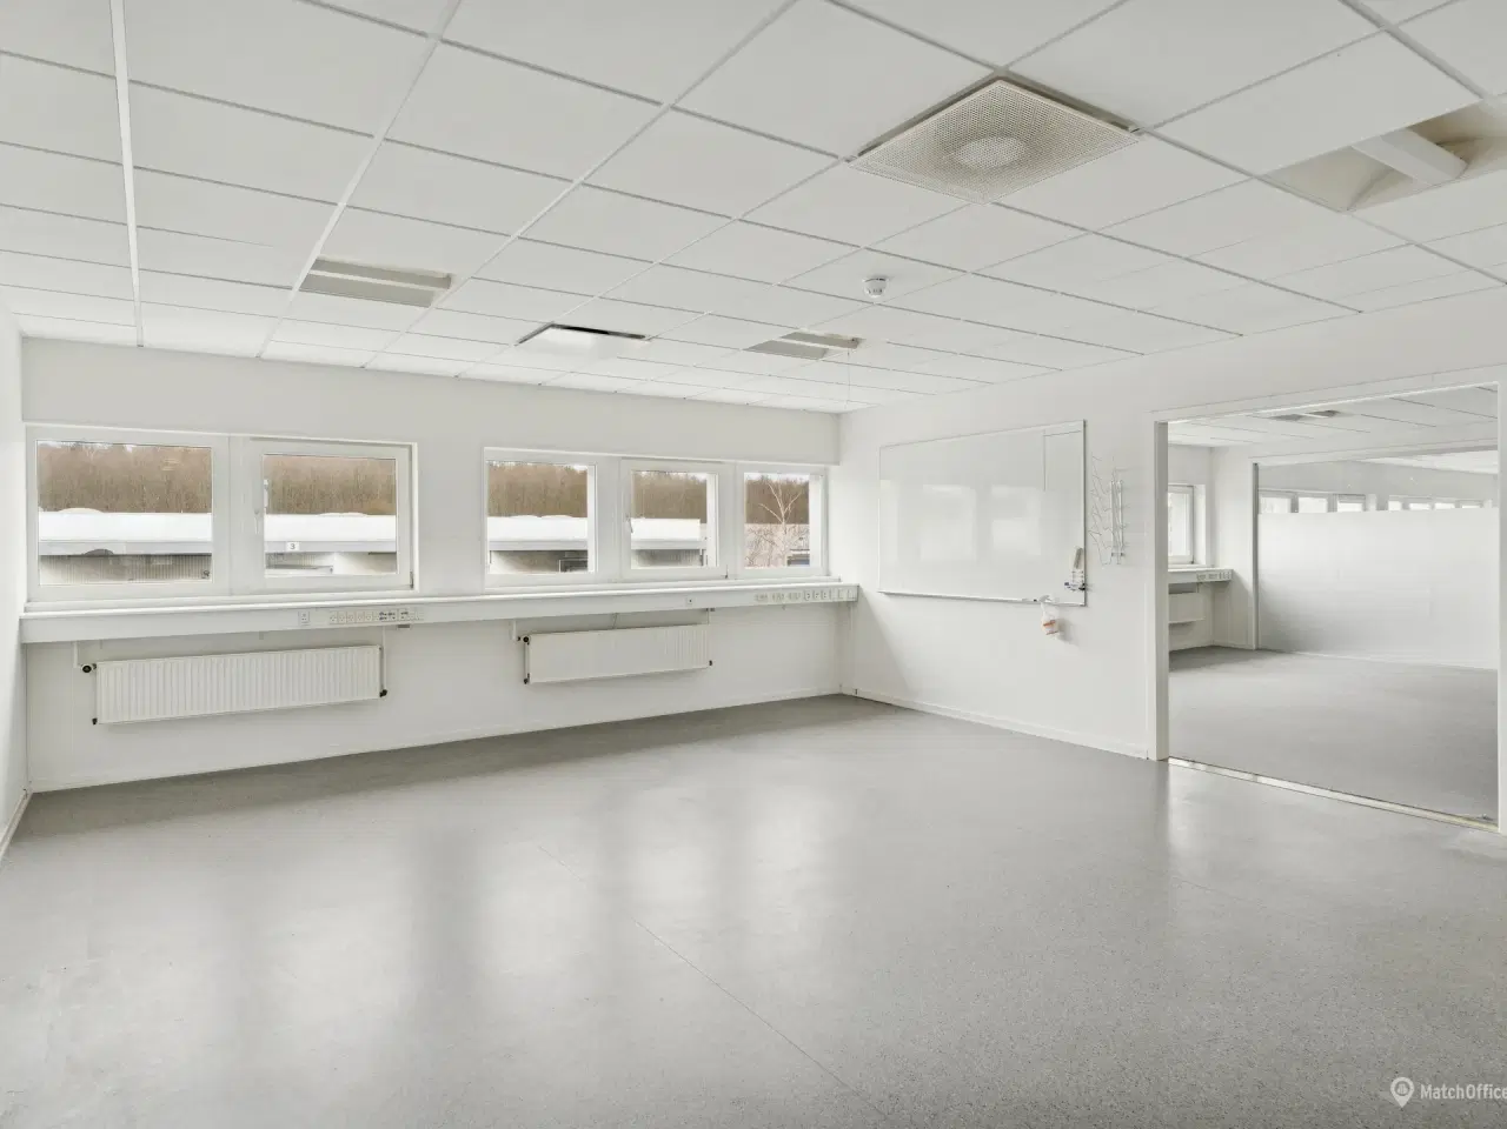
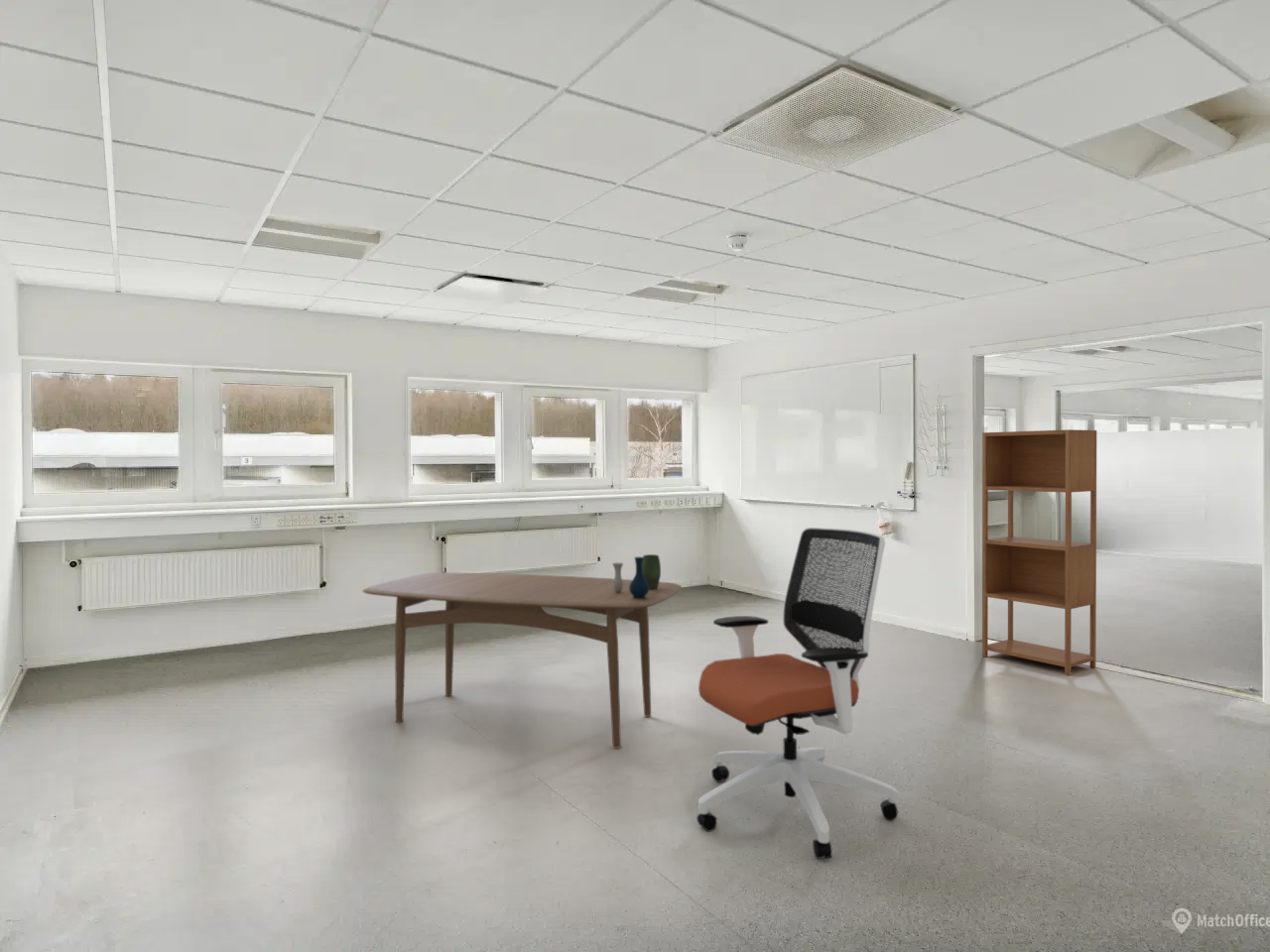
+ office chair [696,527,900,860]
+ bookcase [981,428,1097,676]
+ vase [611,553,662,599]
+ dining table [362,571,683,750]
